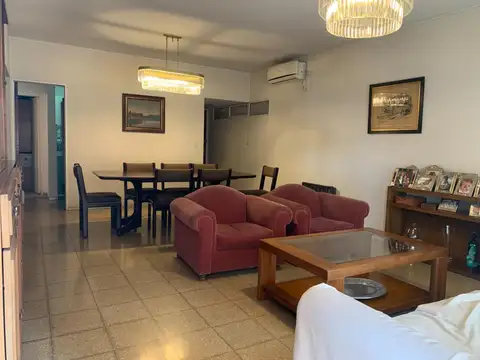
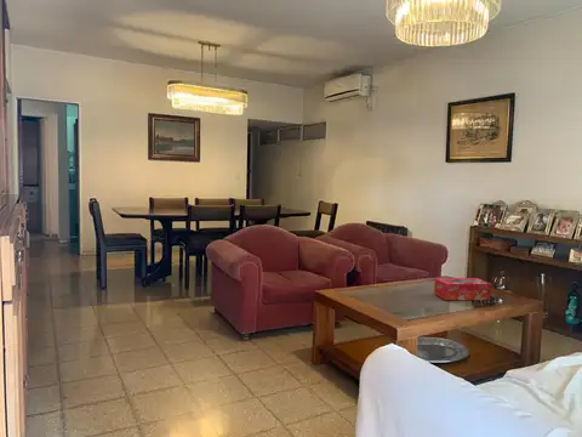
+ tissue box [433,277,492,301]
